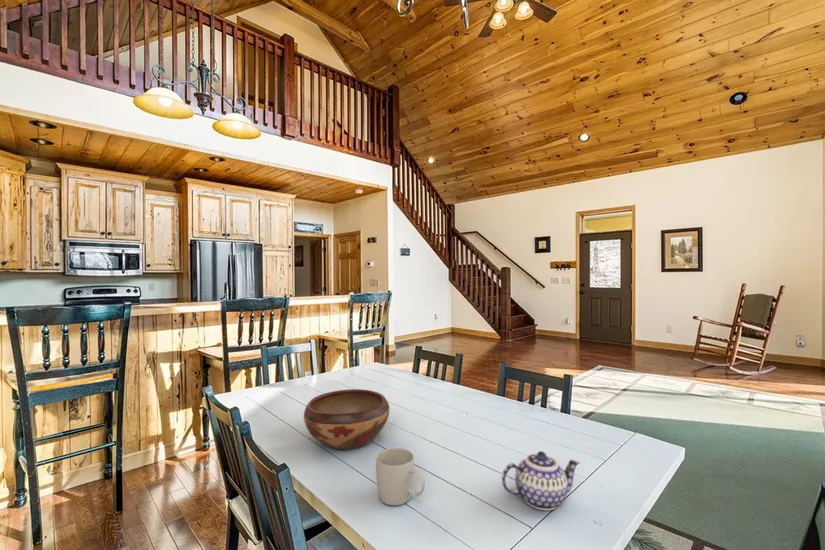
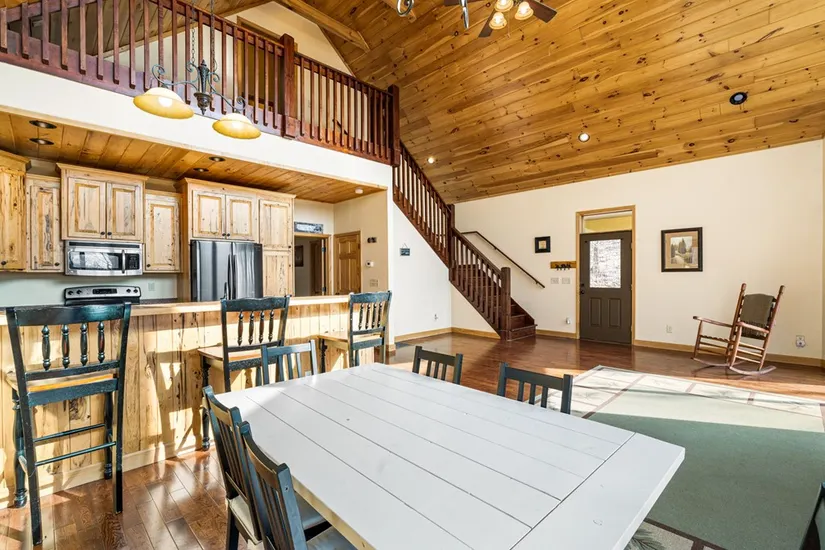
- mug [375,447,426,507]
- decorative bowl [303,388,390,450]
- teapot [501,450,581,511]
